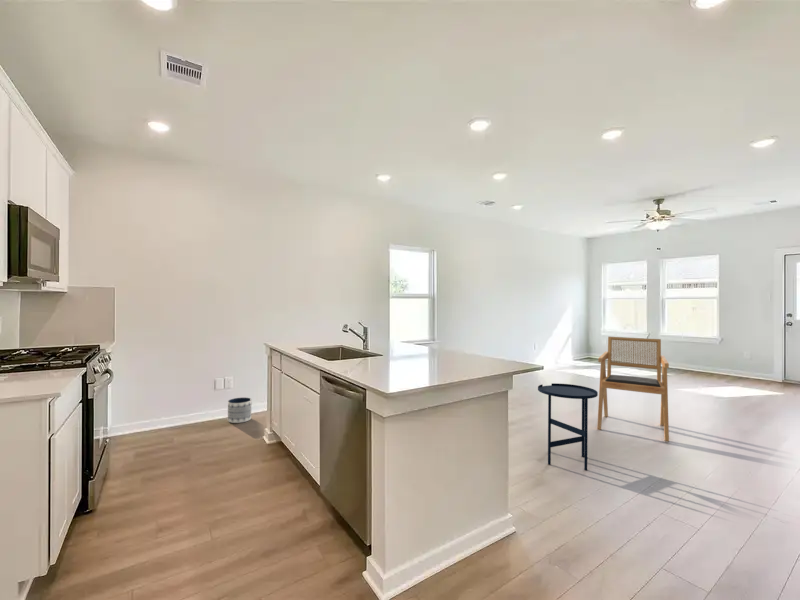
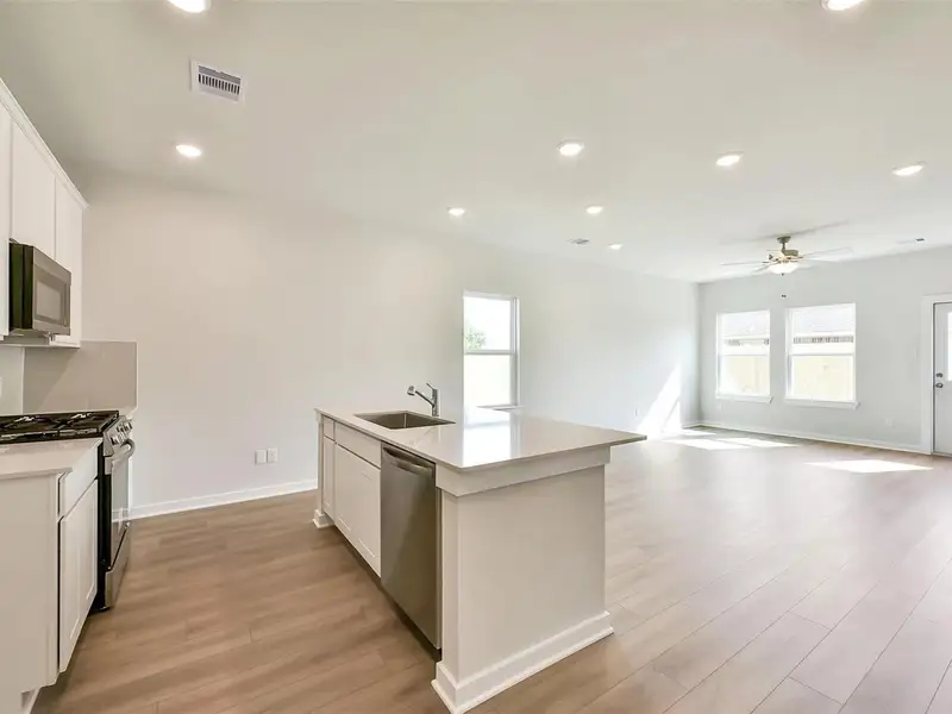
- armchair [596,336,670,442]
- side table [537,382,599,471]
- planter [227,397,252,424]
